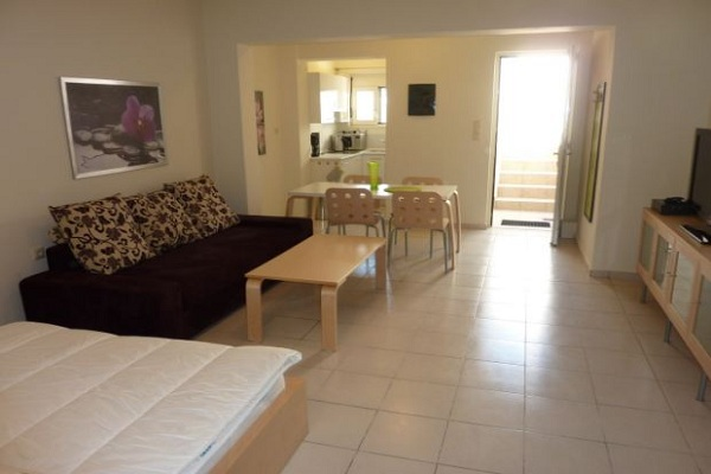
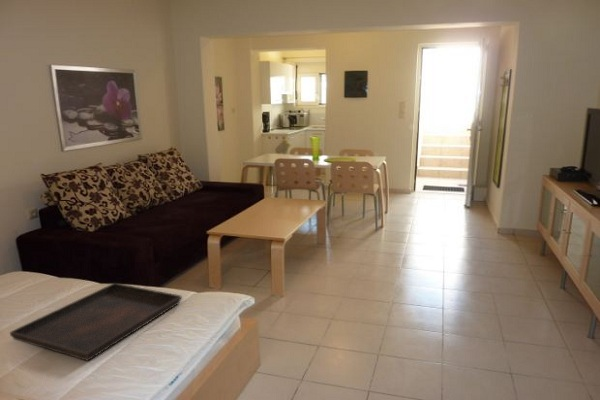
+ serving tray [9,282,183,362]
